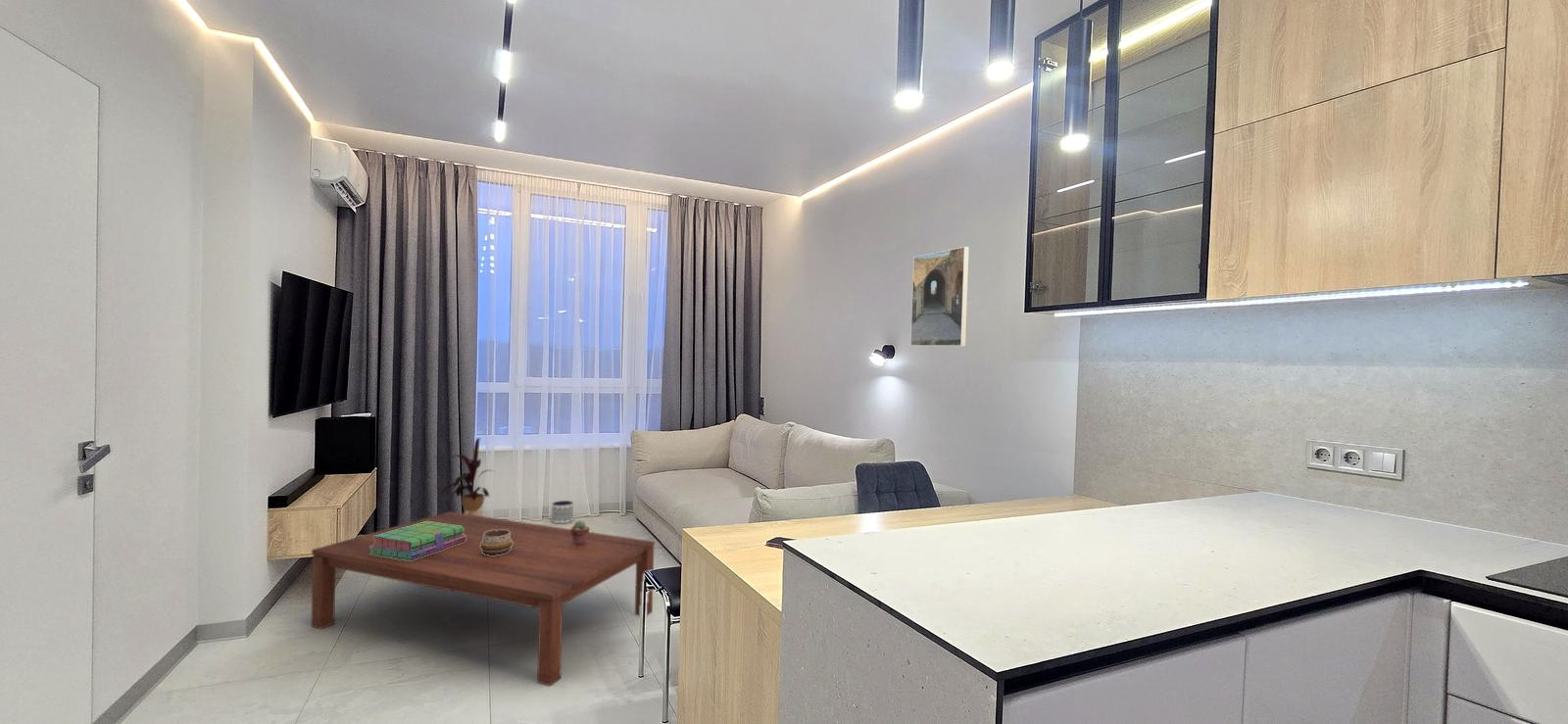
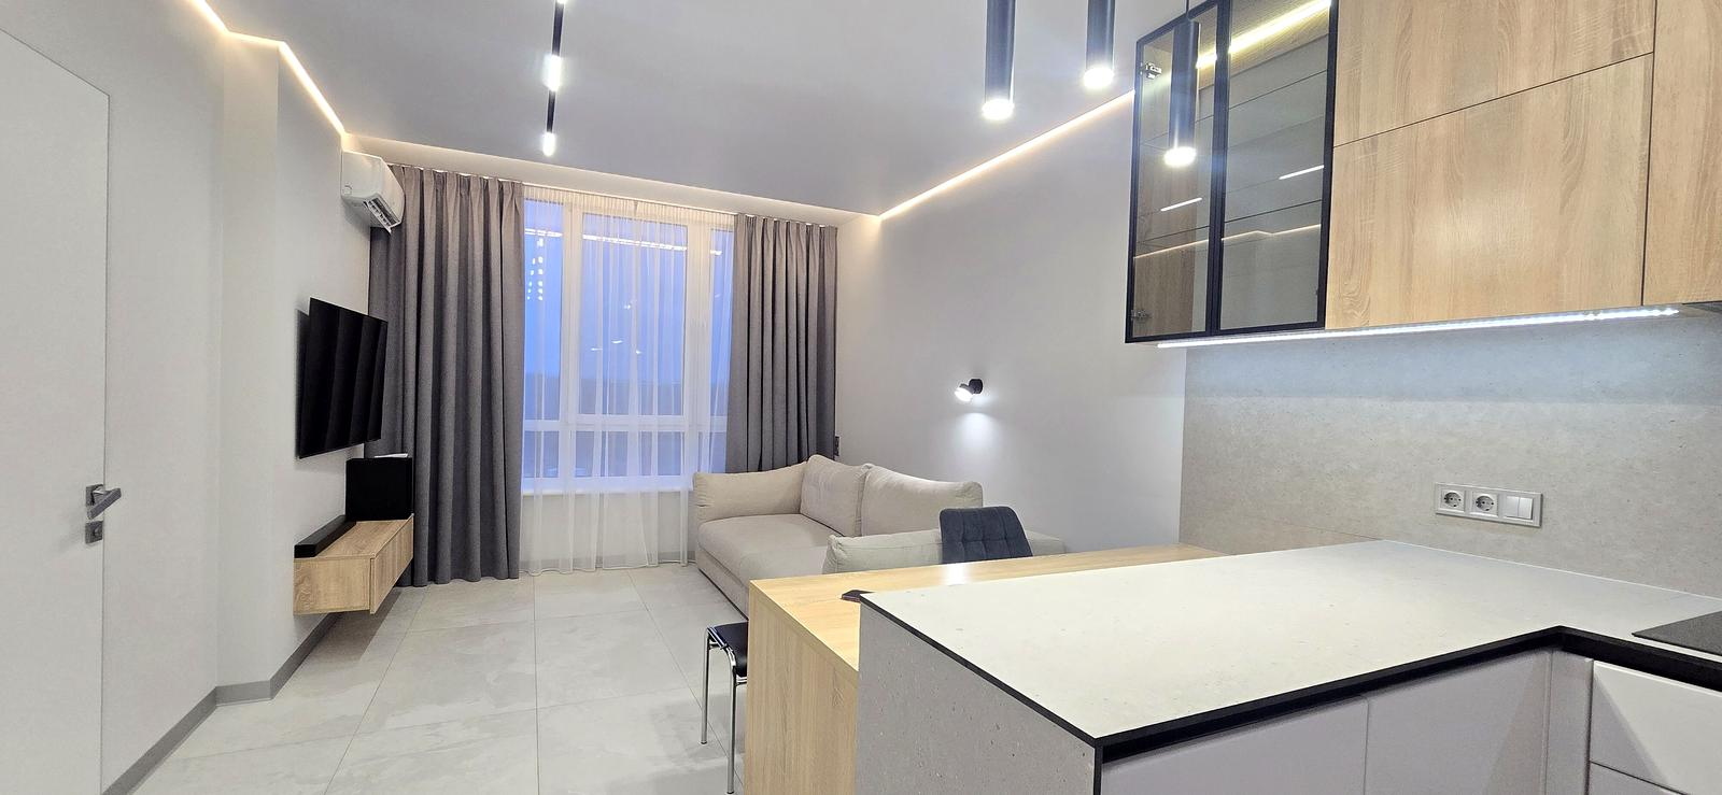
- stack of books [369,520,466,560]
- house plant [438,437,495,516]
- decorative bowl [480,530,513,555]
- planter [551,500,574,524]
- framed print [909,246,970,348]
- coffee table [311,510,656,687]
- potted succulent [570,519,591,546]
